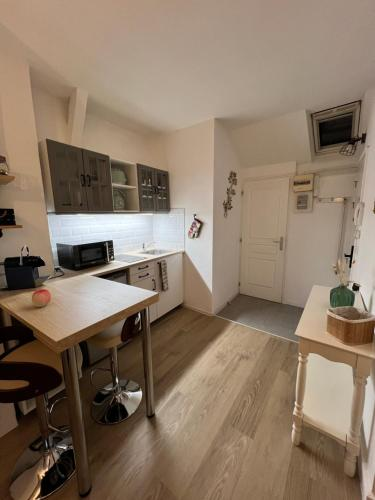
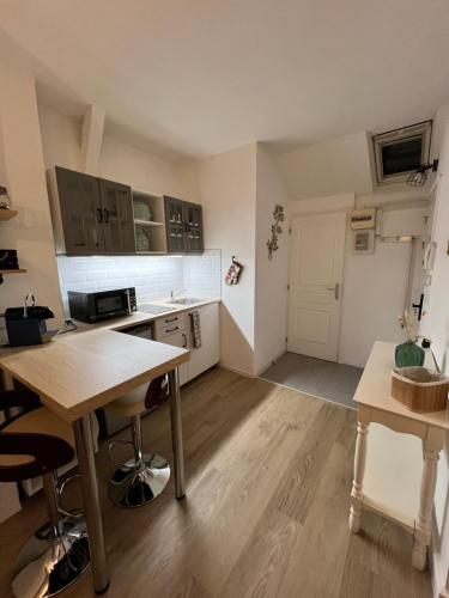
- apple [31,288,52,308]
